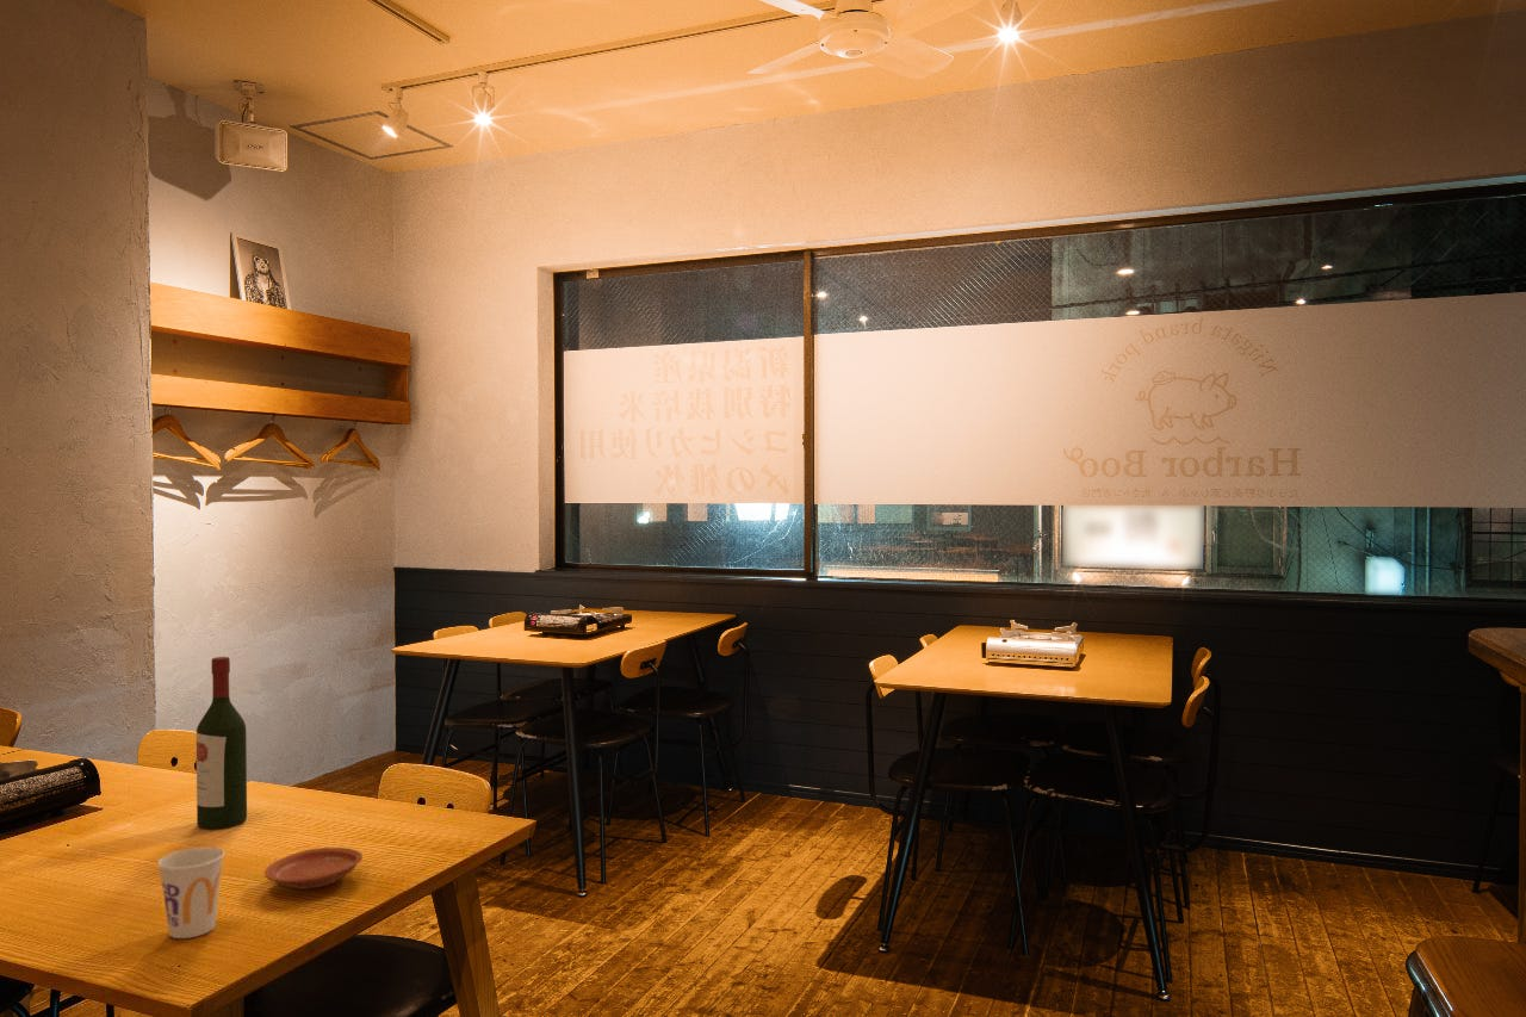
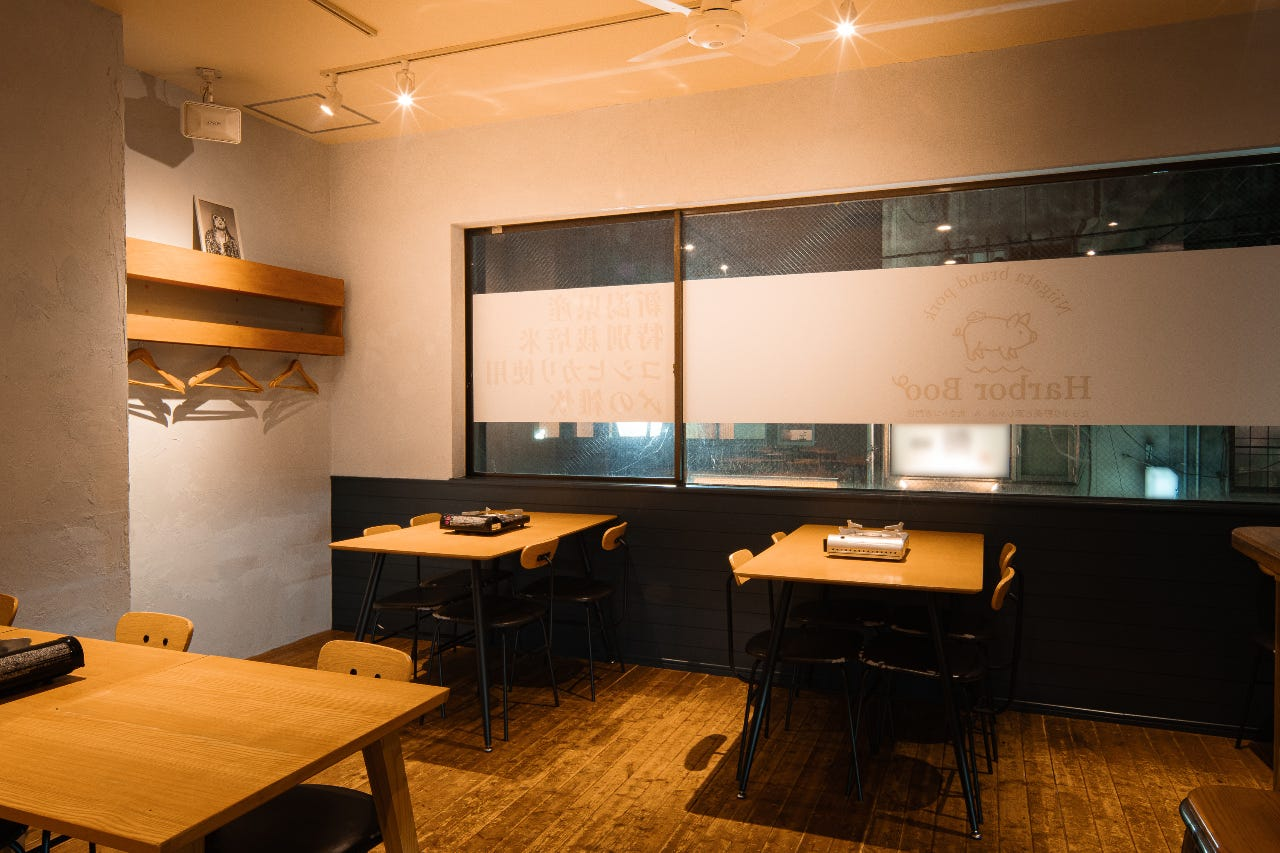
- plate [263,847,364,891]
- cup [156,847,225,940]
- wine bottle [196,656,248,830]
